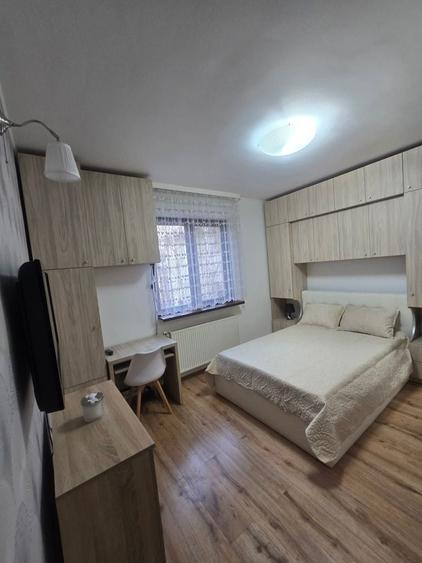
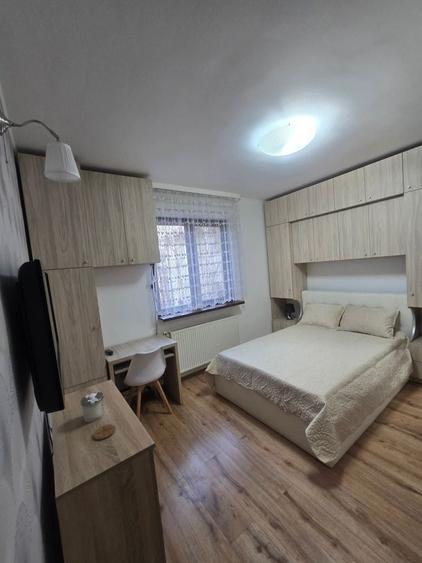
+ coaster [92,423,116,441]
